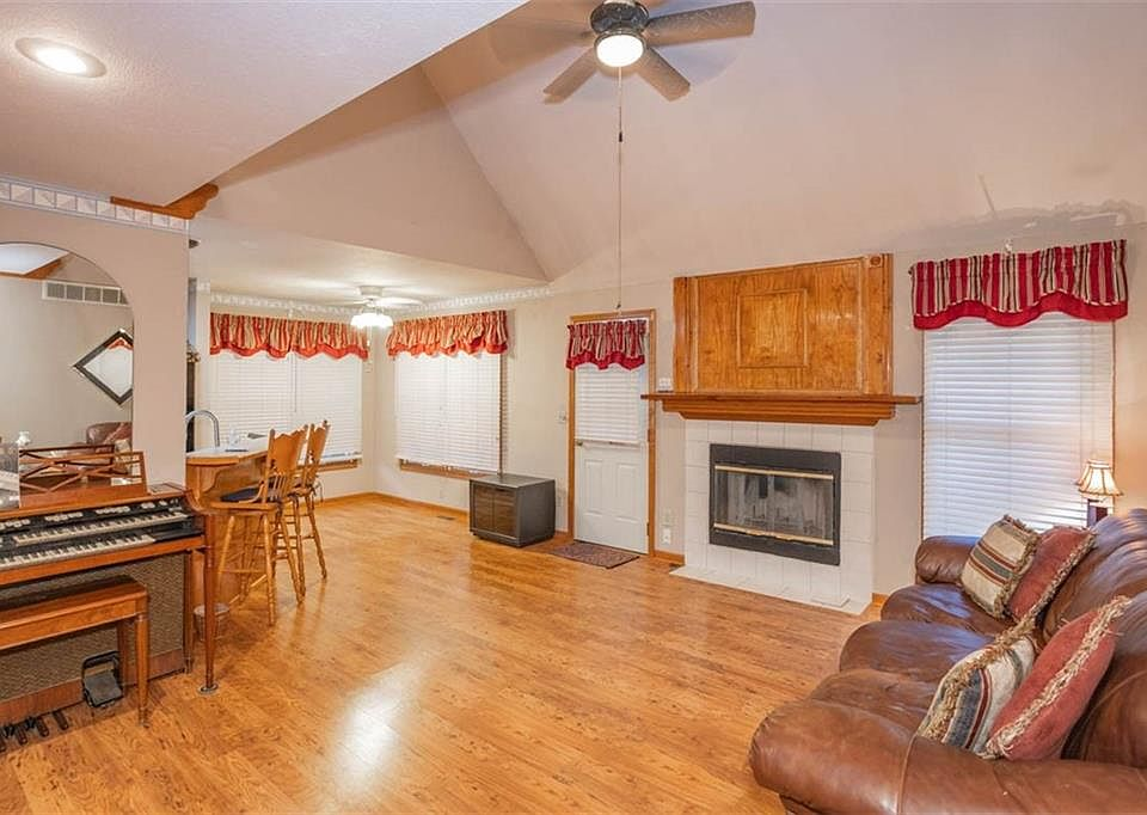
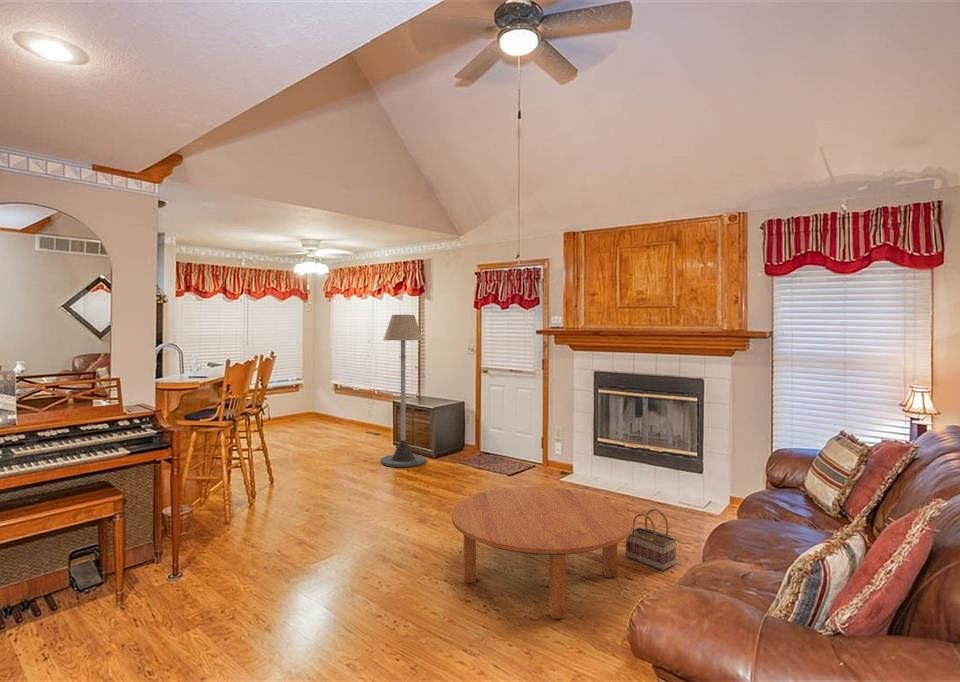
+ basket [625,508,678,572]
+ coffee table [451,486,634,619]
+ floor lamp [379,314,427,468]
